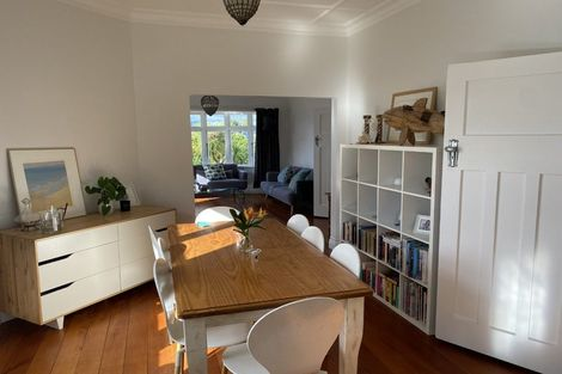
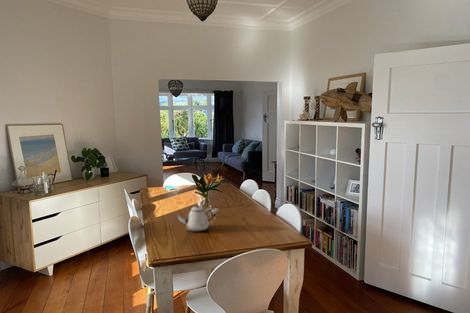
+ teapot [176,204,214,233]
